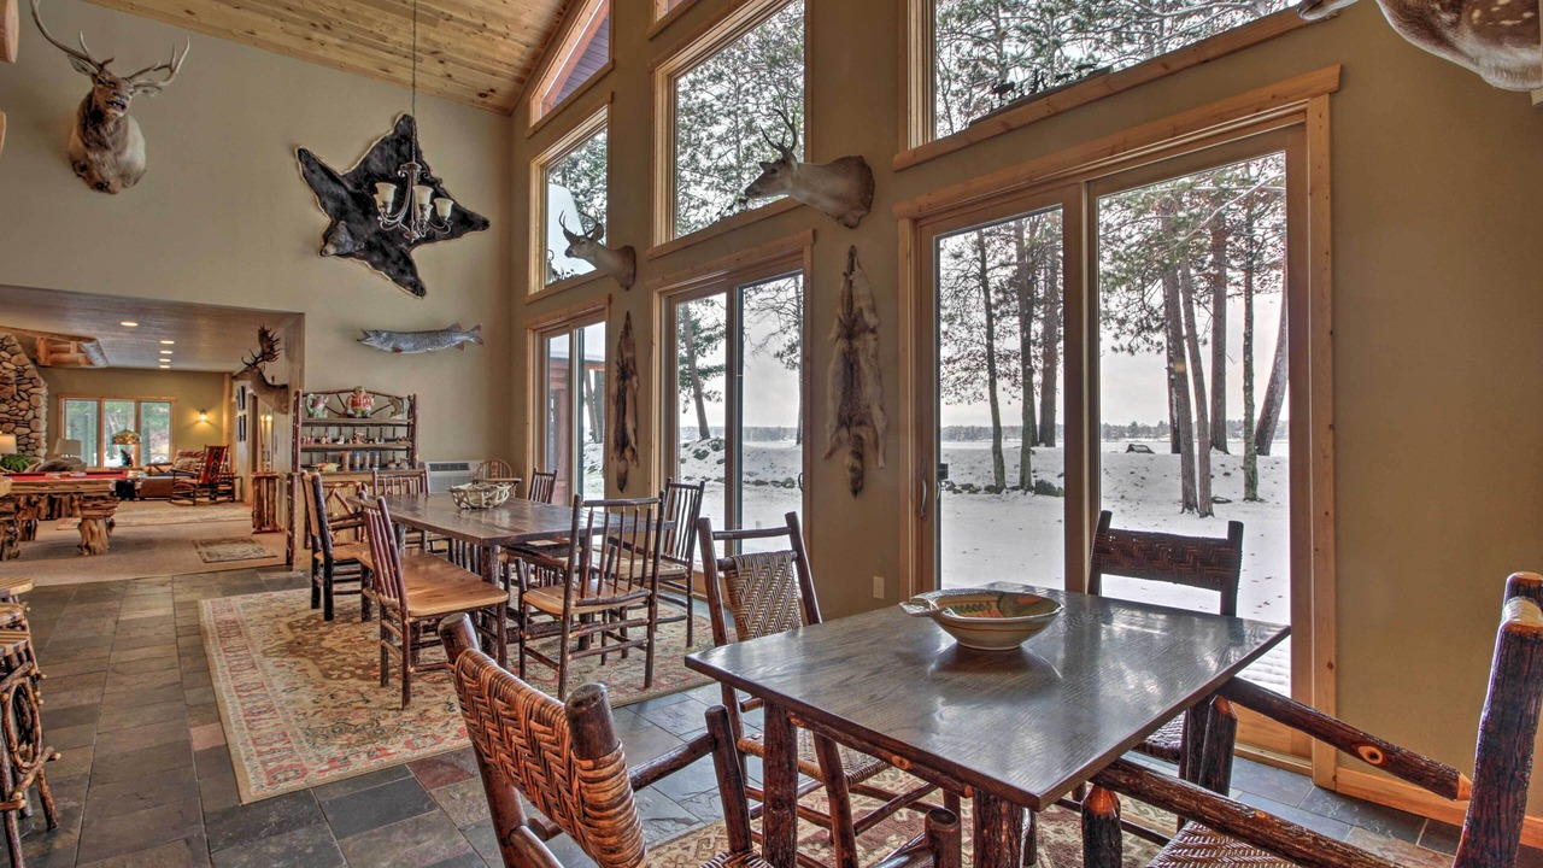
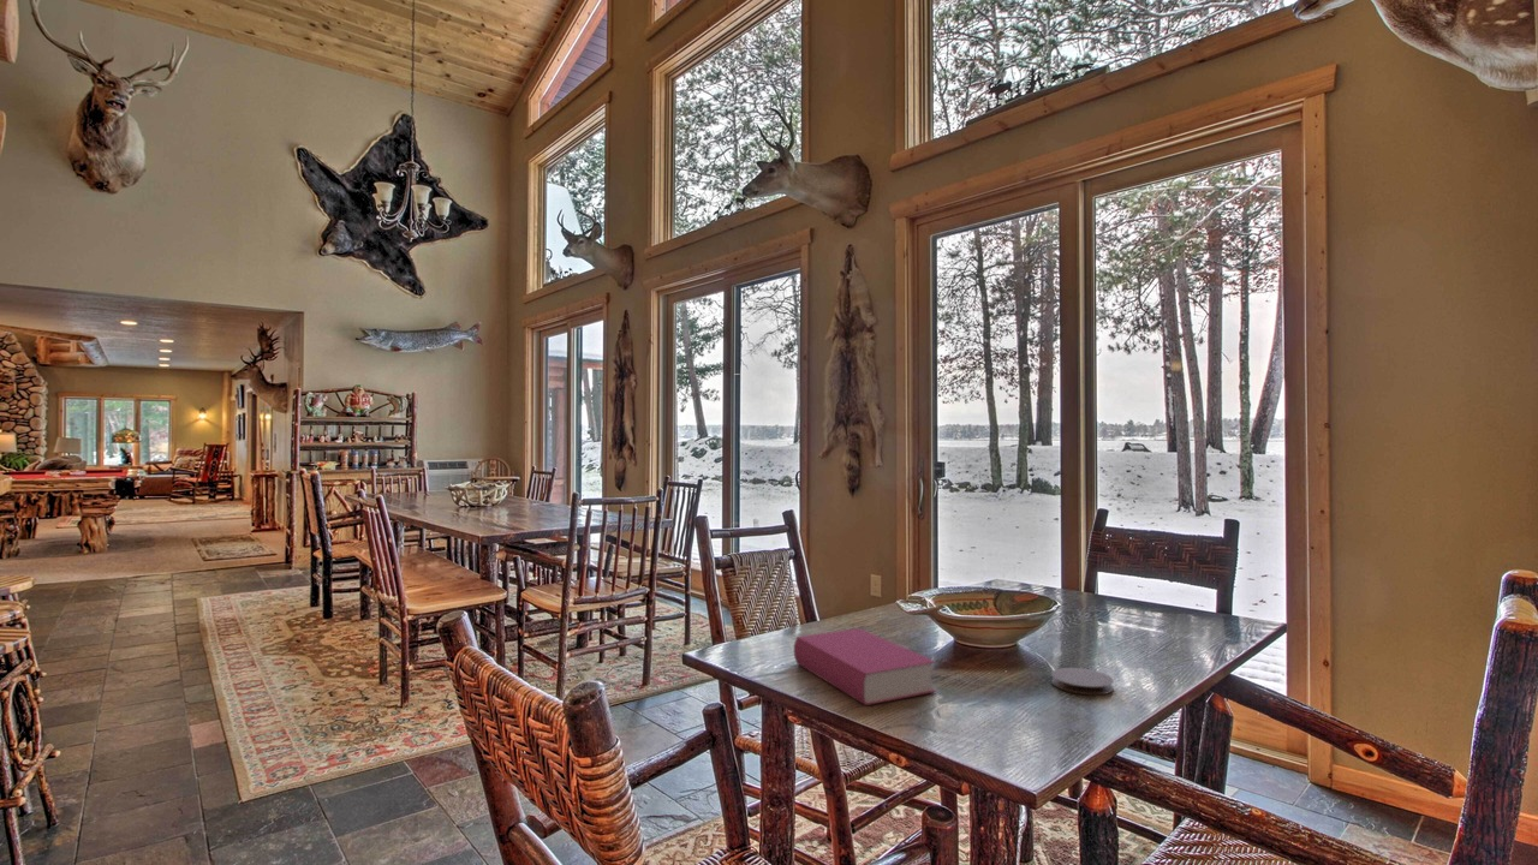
+ book [793,627,937,706]
+ coaster [1050,667,1115,696]
